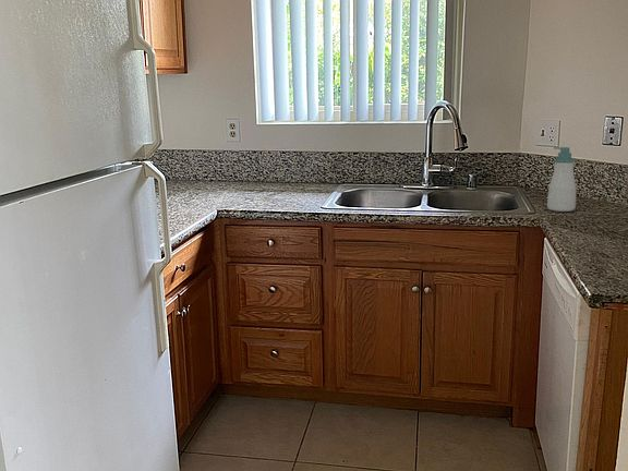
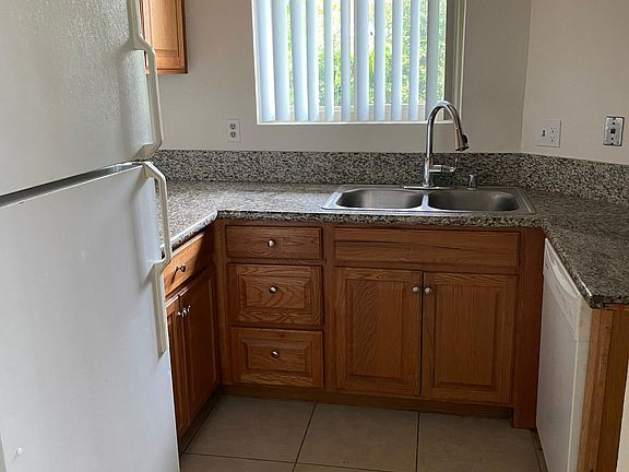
- soap bottle [546,146,577,213]
